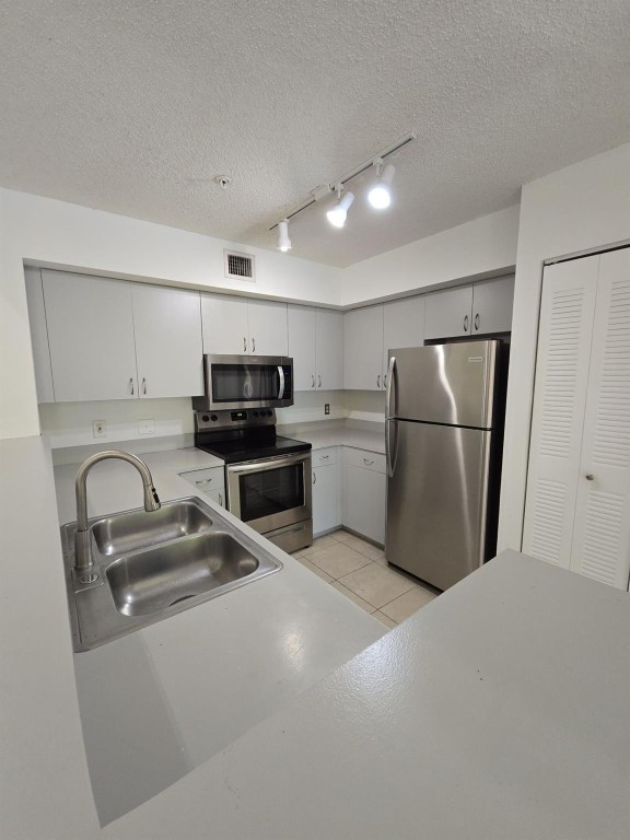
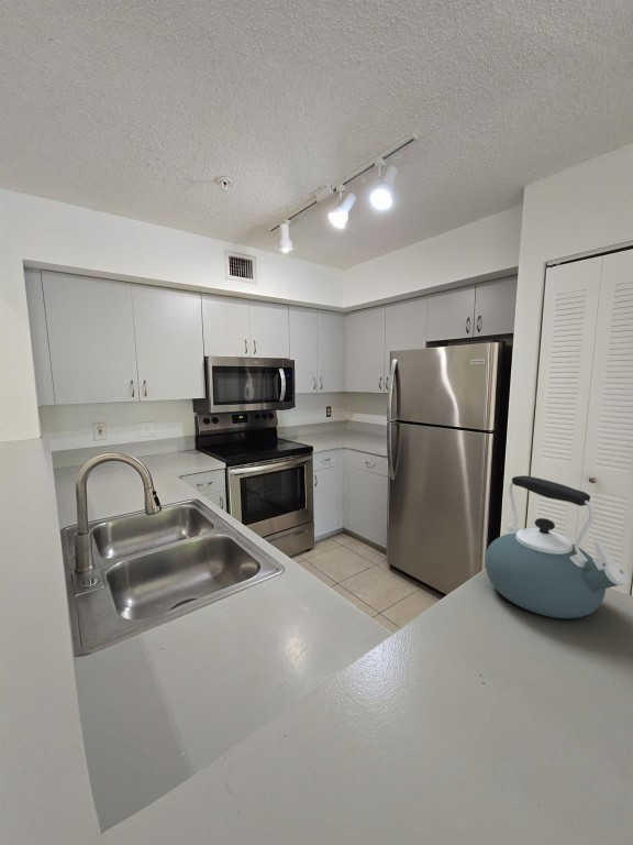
+ kettle [485,474,631,619]
